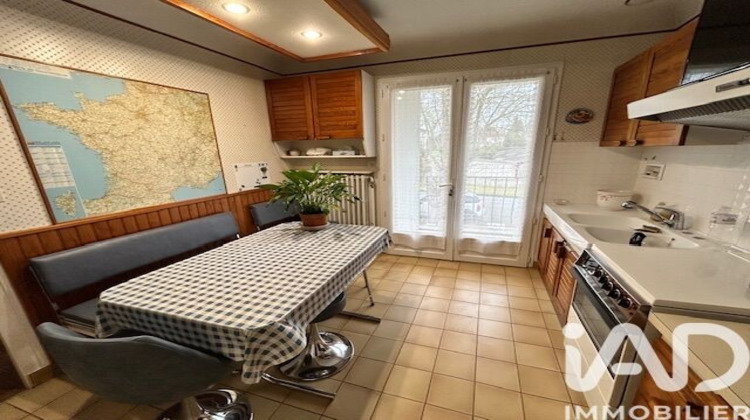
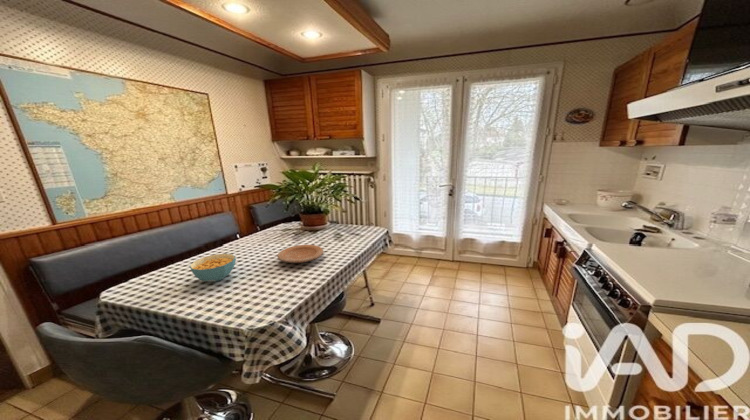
+ cereal bowl [189,253,237,283]
+ plate [276,244,325,264]
